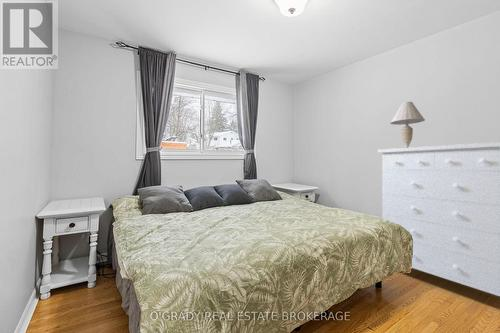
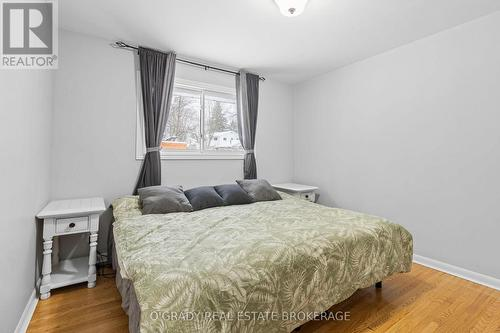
- dresser [377,141,500,297]
- table lamp [389,101,426,148]
